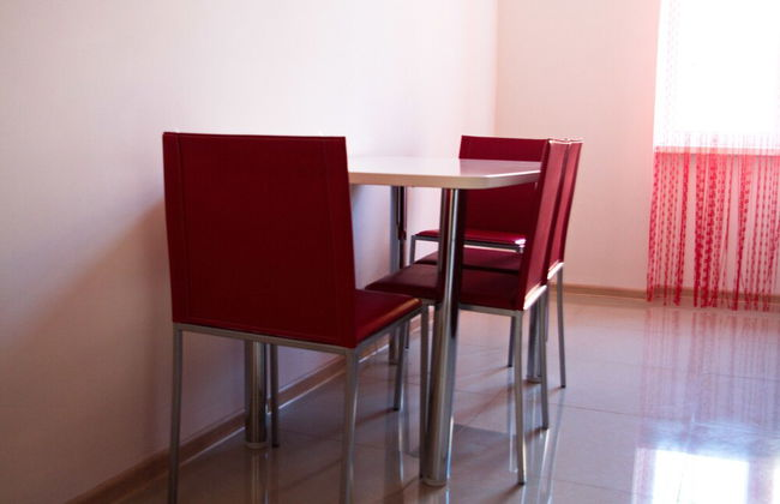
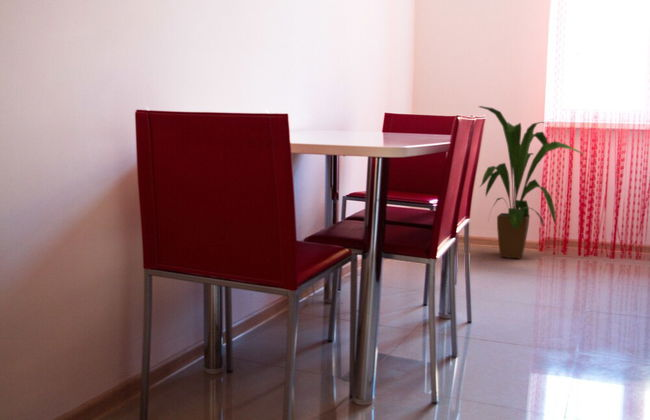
+ house plant [478,105,585,260]
